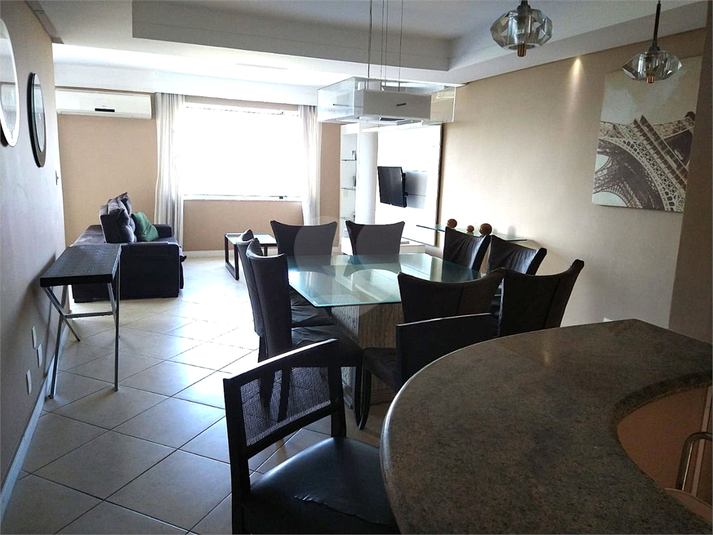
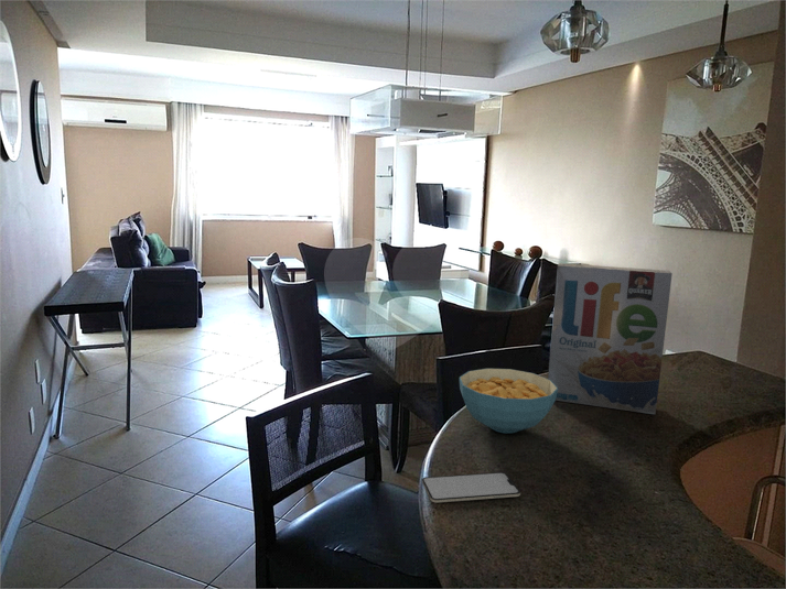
+ smartphone [421,471,521,503]
+ cereal bowl [459,368,558,434]
+ cereal box [547,262,674,415]
